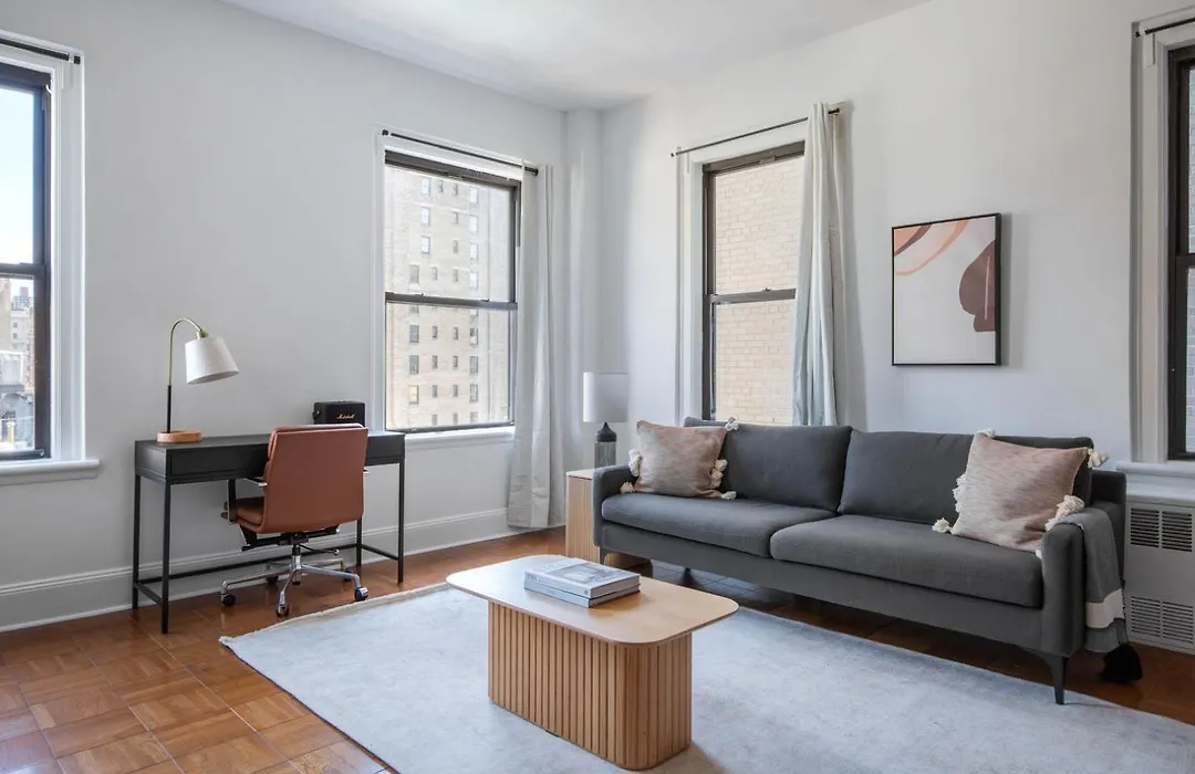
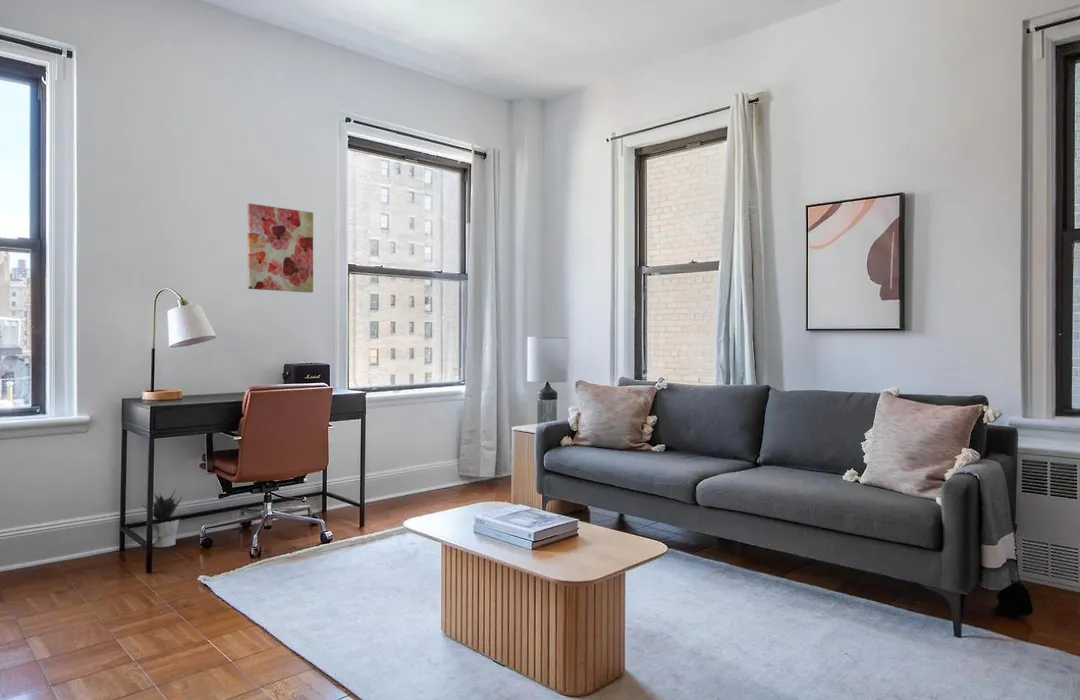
+ wall art [247,203,314,294]
+ potted plant [140,488,183,548]
